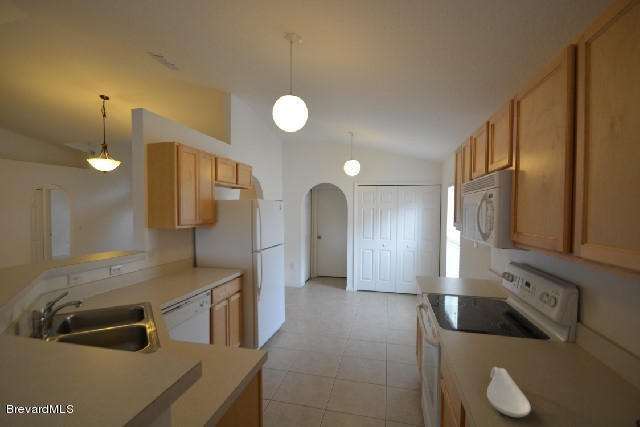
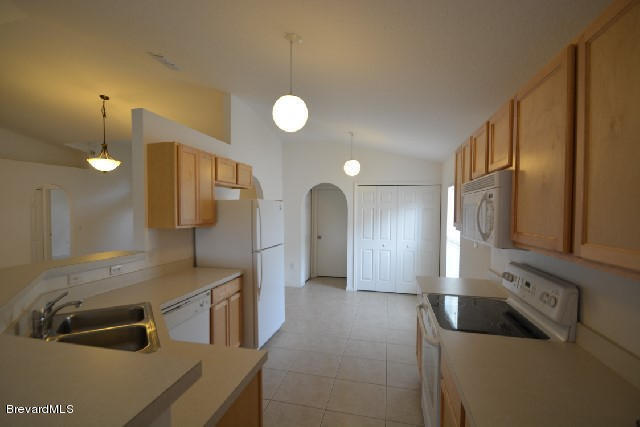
- spoon rest [486,366,532,418]
